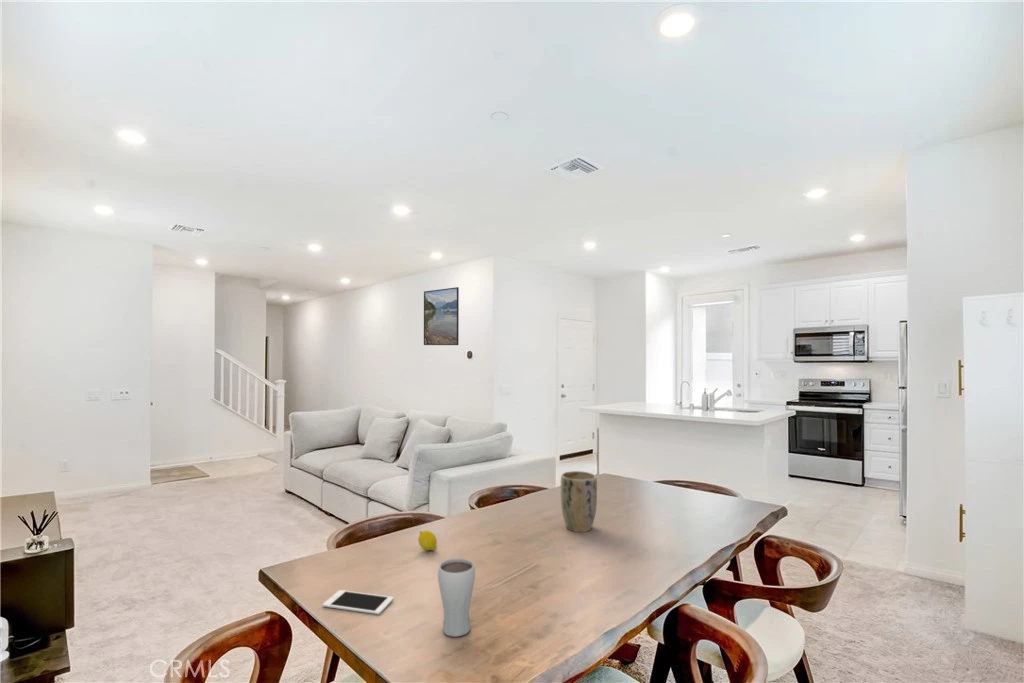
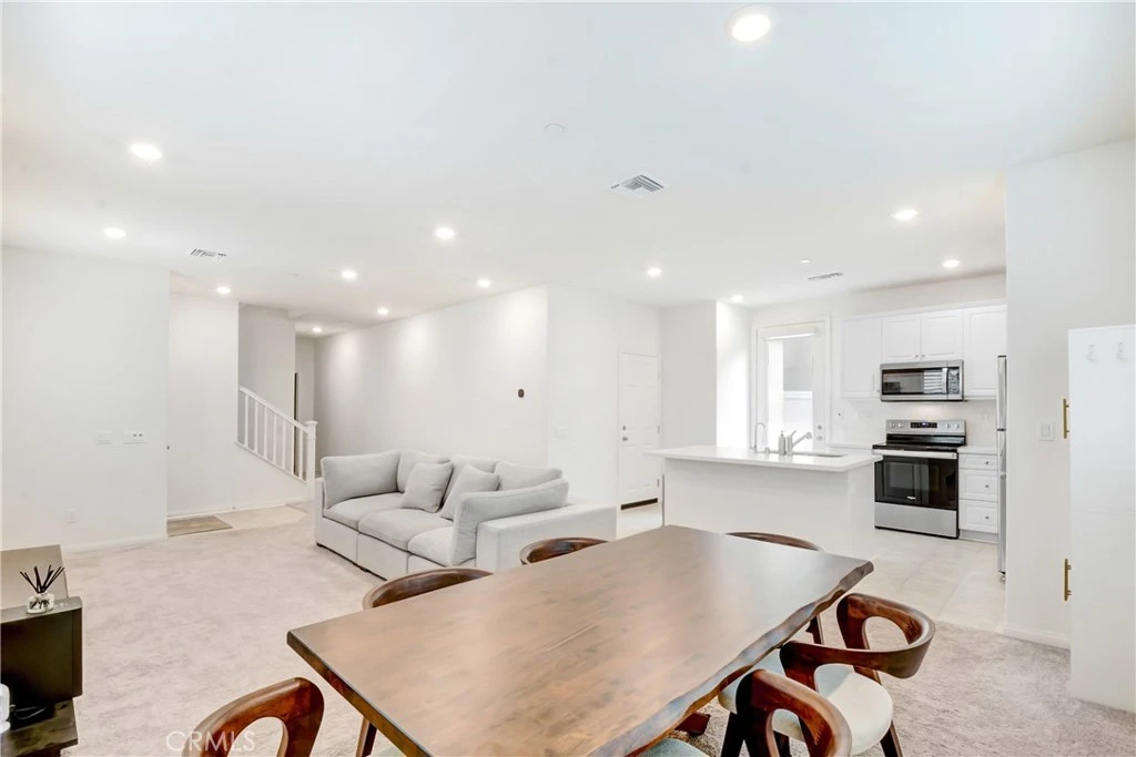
- cell phone [322,589,394,615]
- drinking glass [437,557,476,638]
- plant pot [560,470,598,533]
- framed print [423,286,460,346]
- fruit [417,530,438,552]
